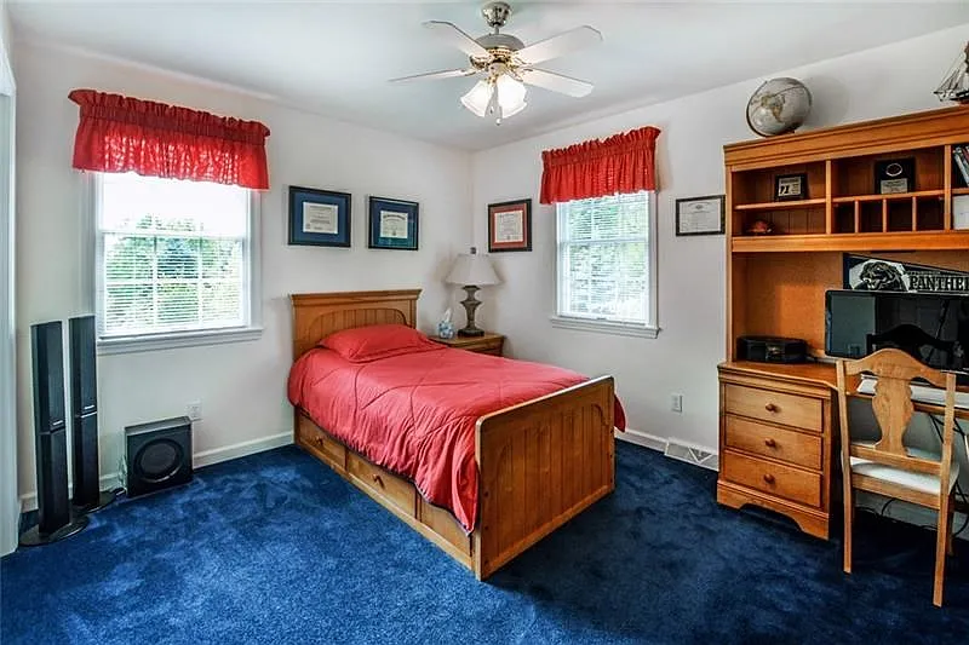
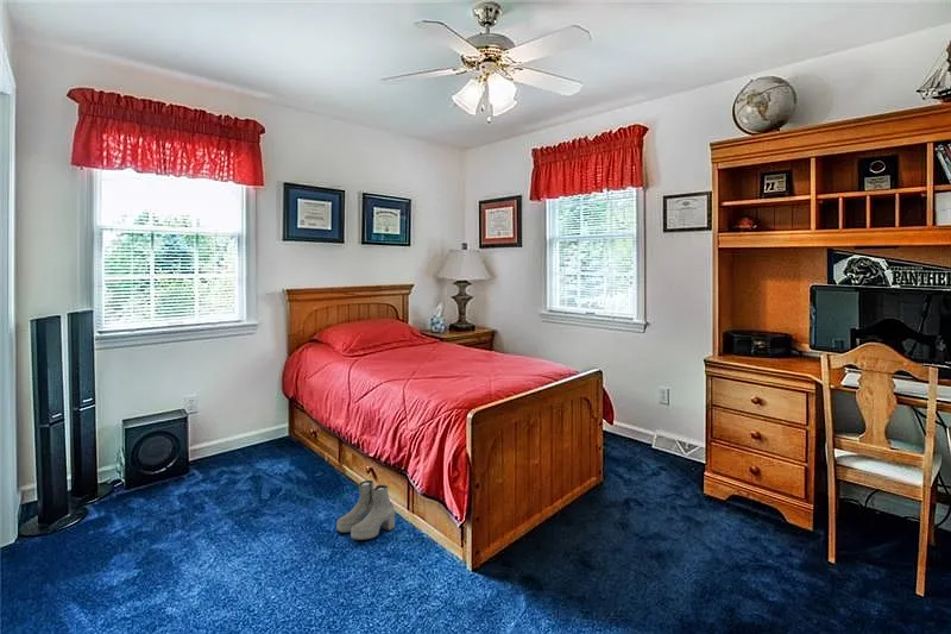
+ boots [335,479,396,541]
